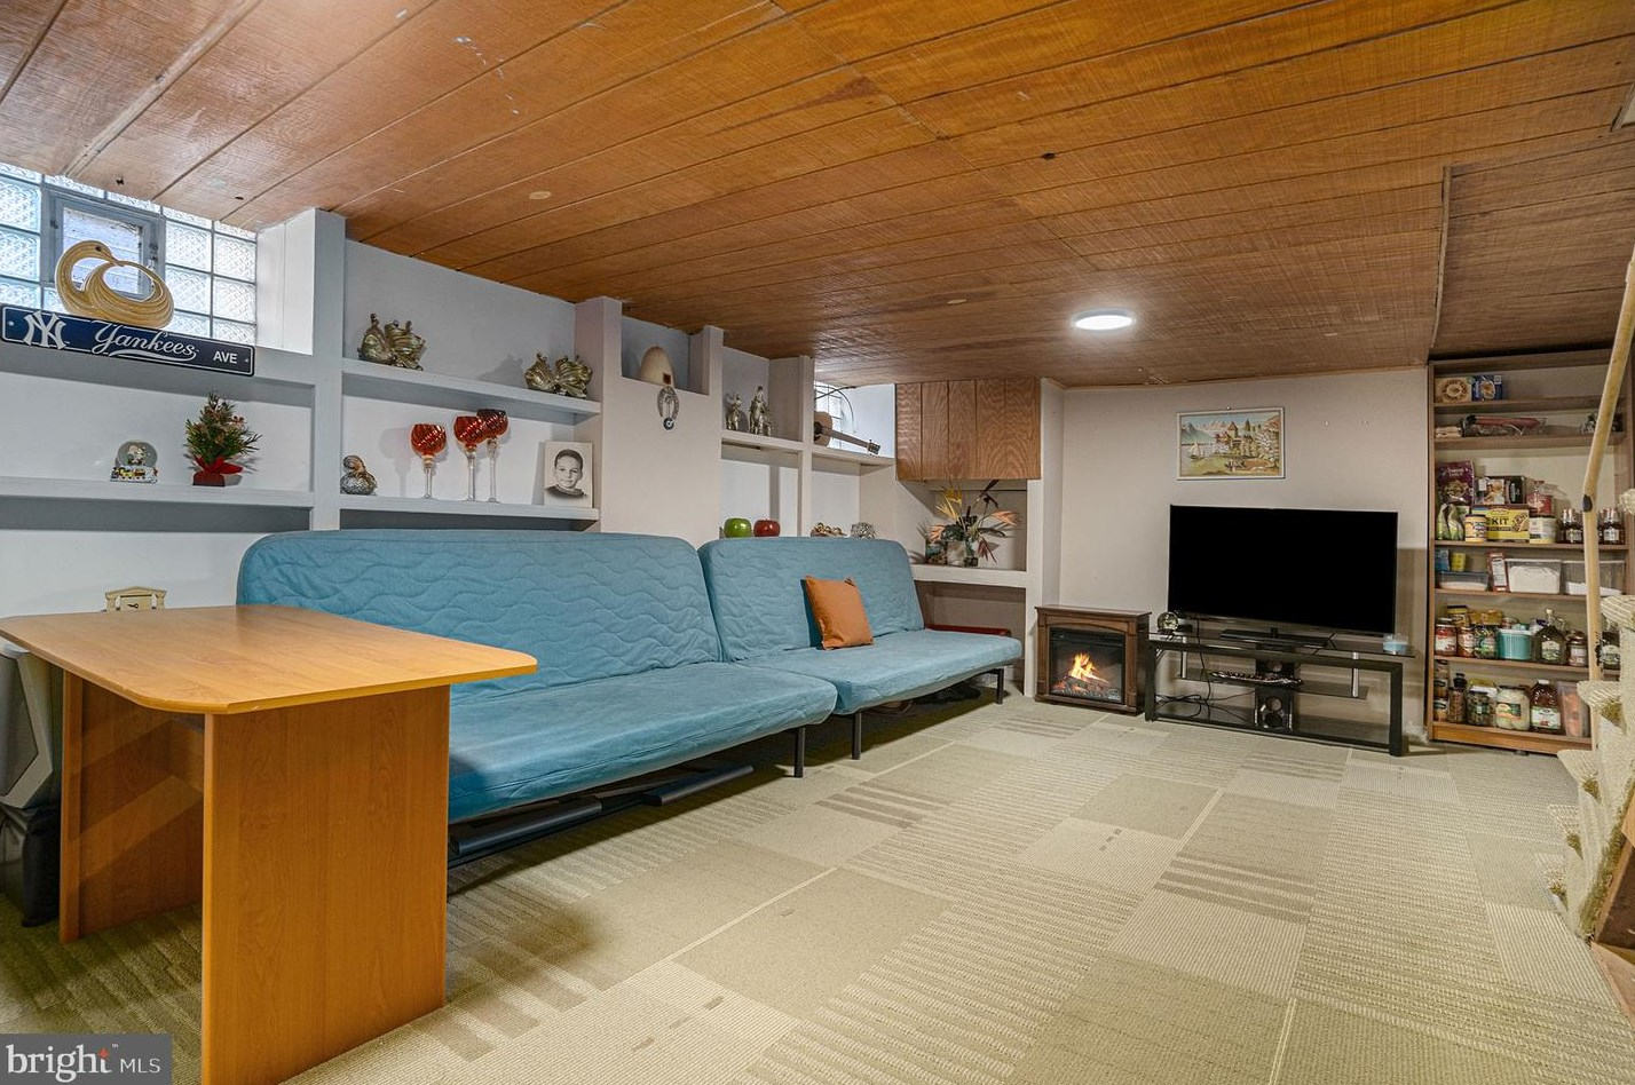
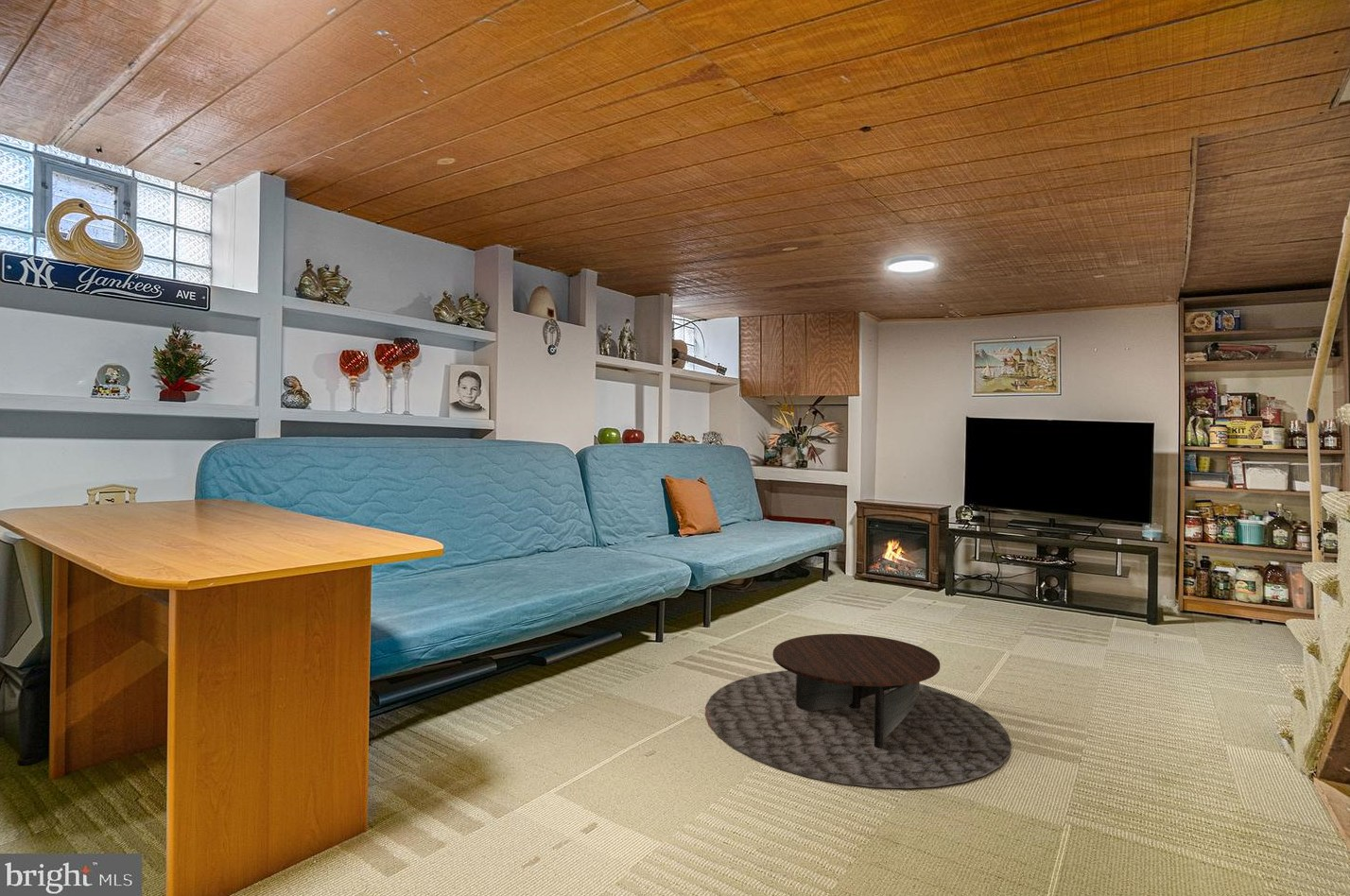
+ coffee table [704,633,1012,789]
